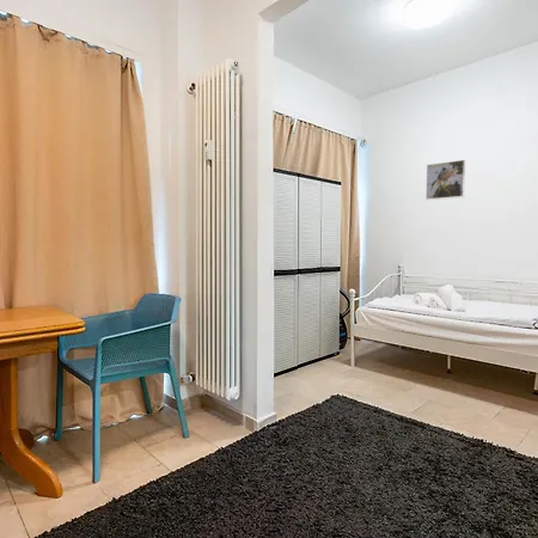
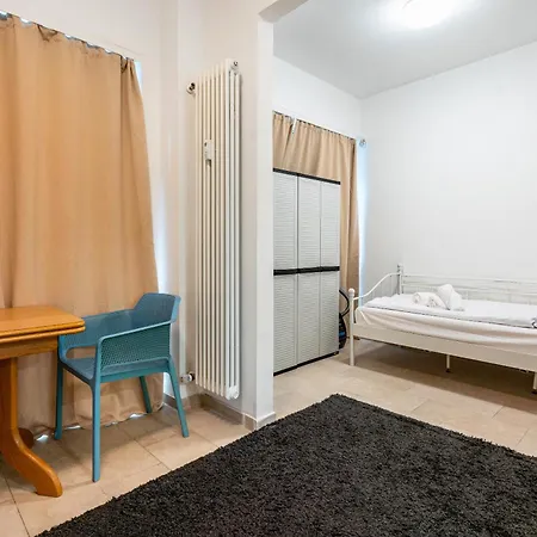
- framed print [424,159,466,201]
